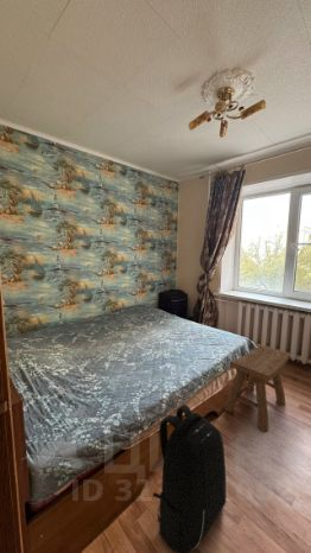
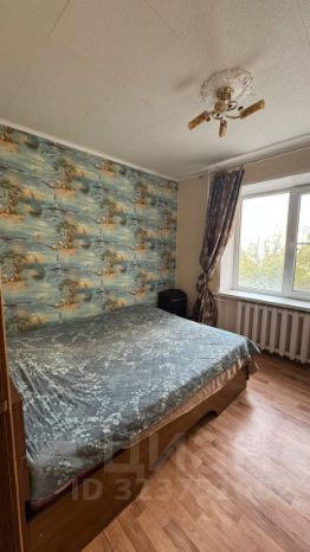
- stool [223,343,291,432]
- backpack [152,403,228,553]
